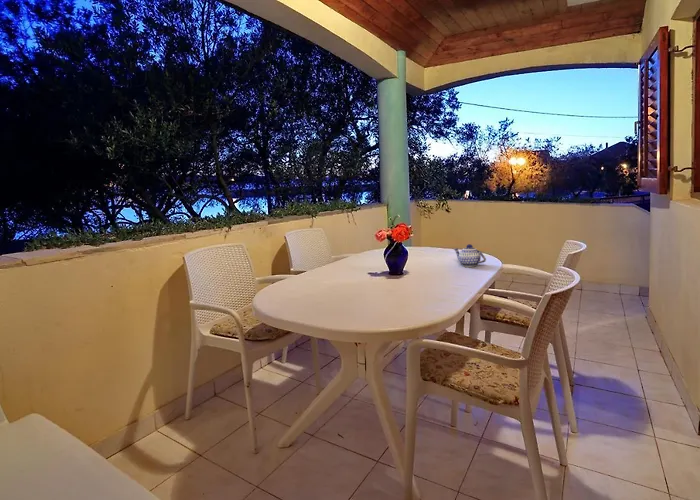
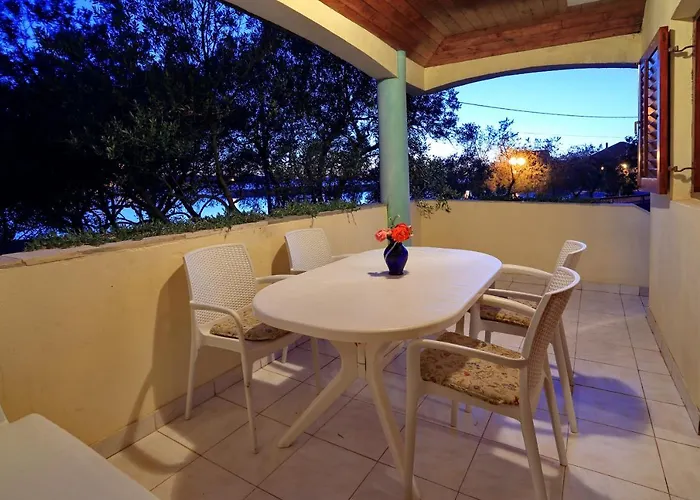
- teapot [453,243,487,268]
